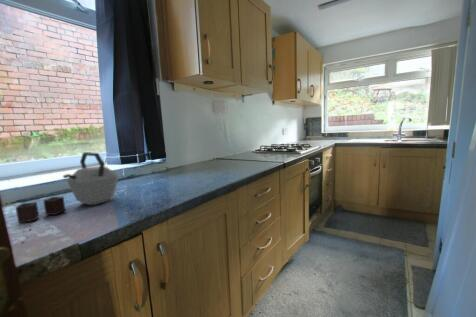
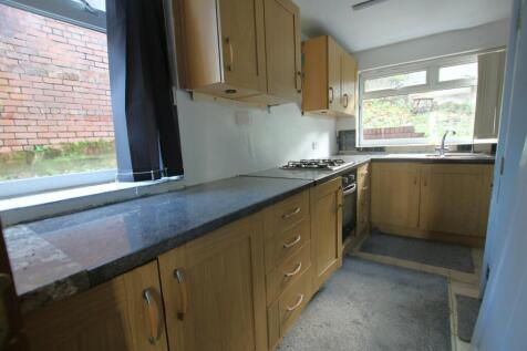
- kettle [15,151,120,224]
